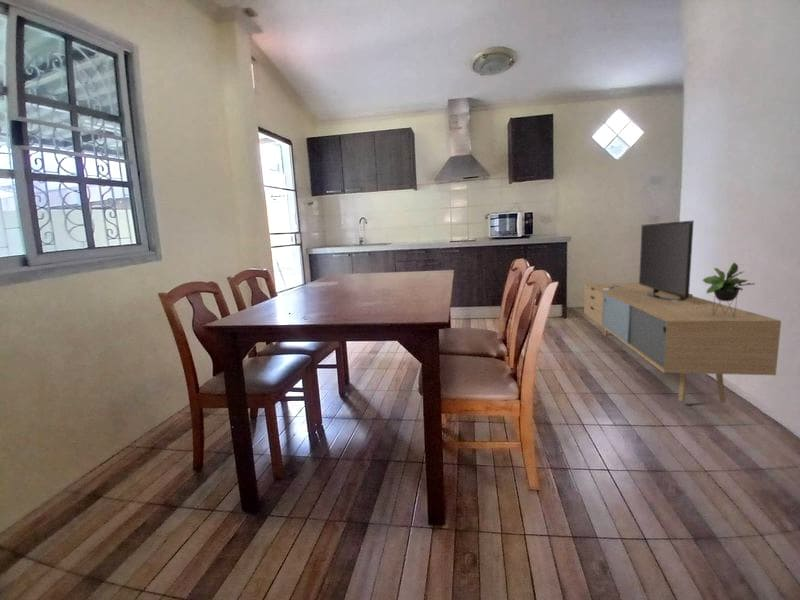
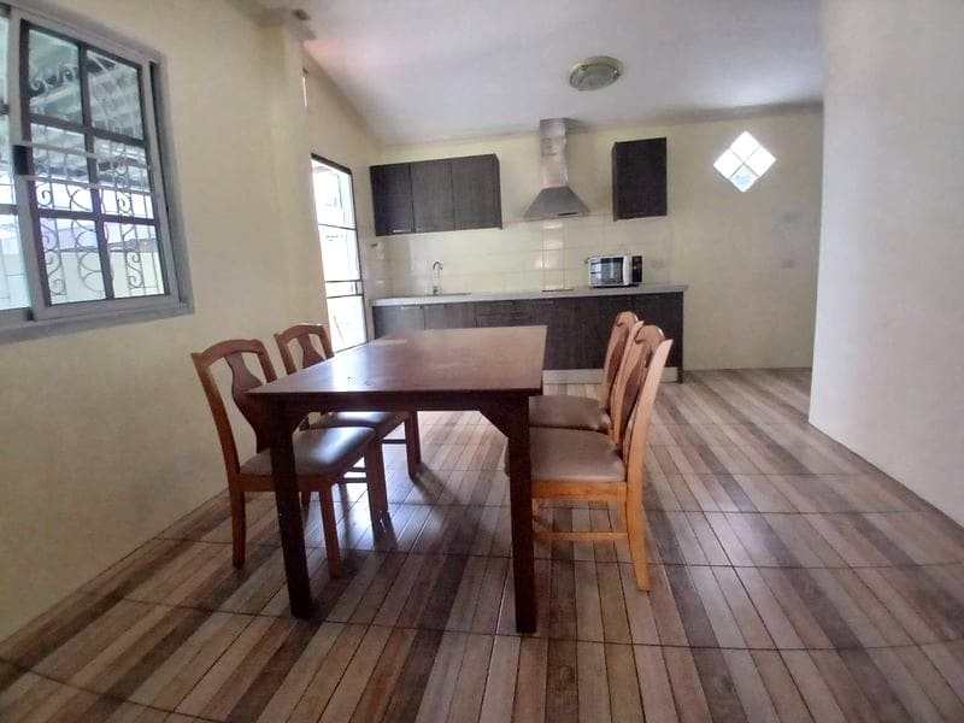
- media console [583,220,782,404]
